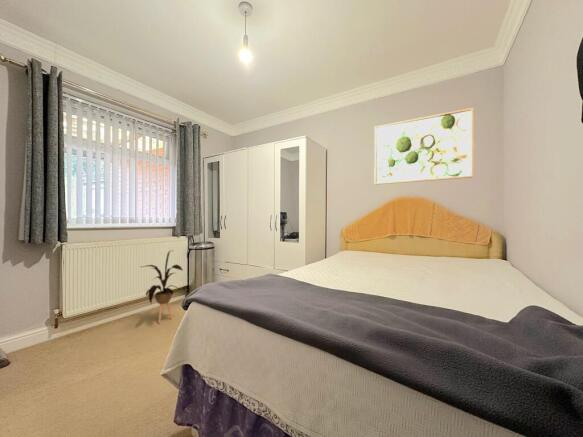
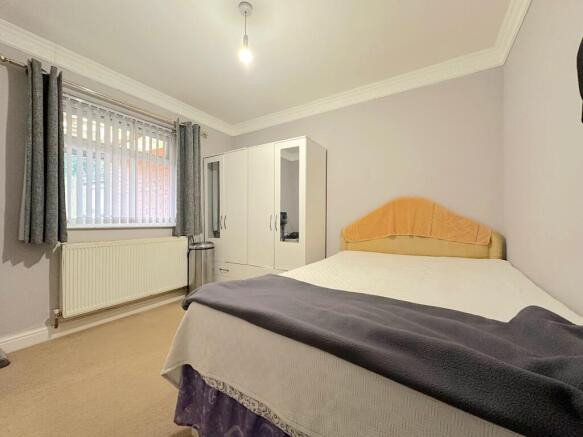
- house plant [141,249,184,324]
- wall art [373,107,474,185]
